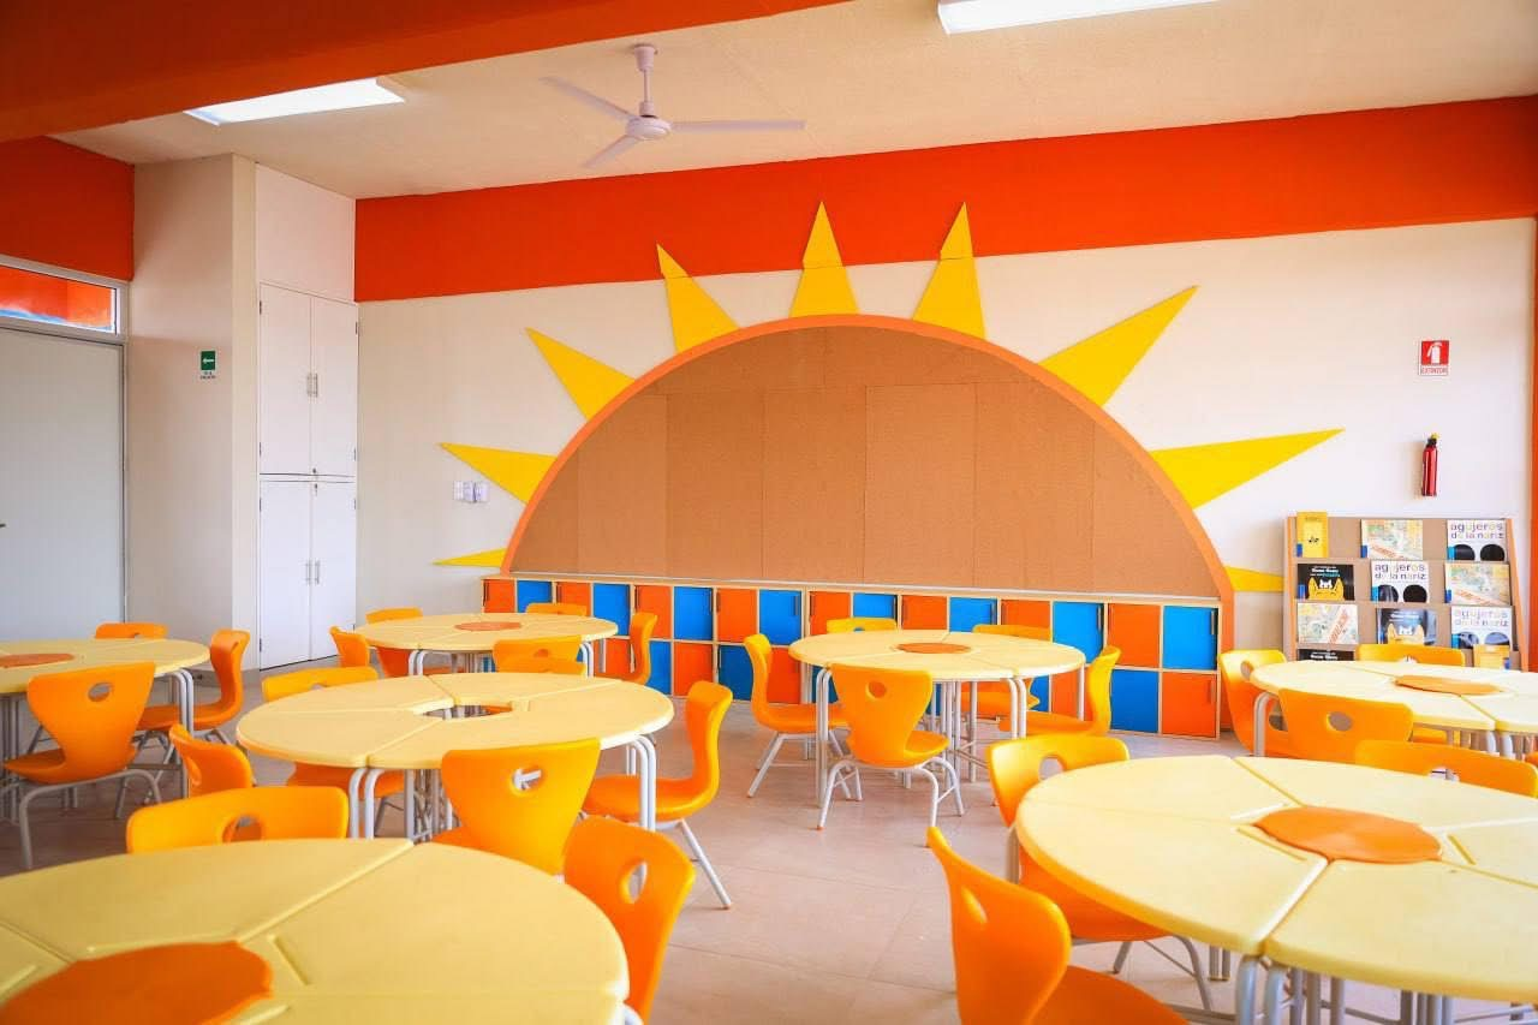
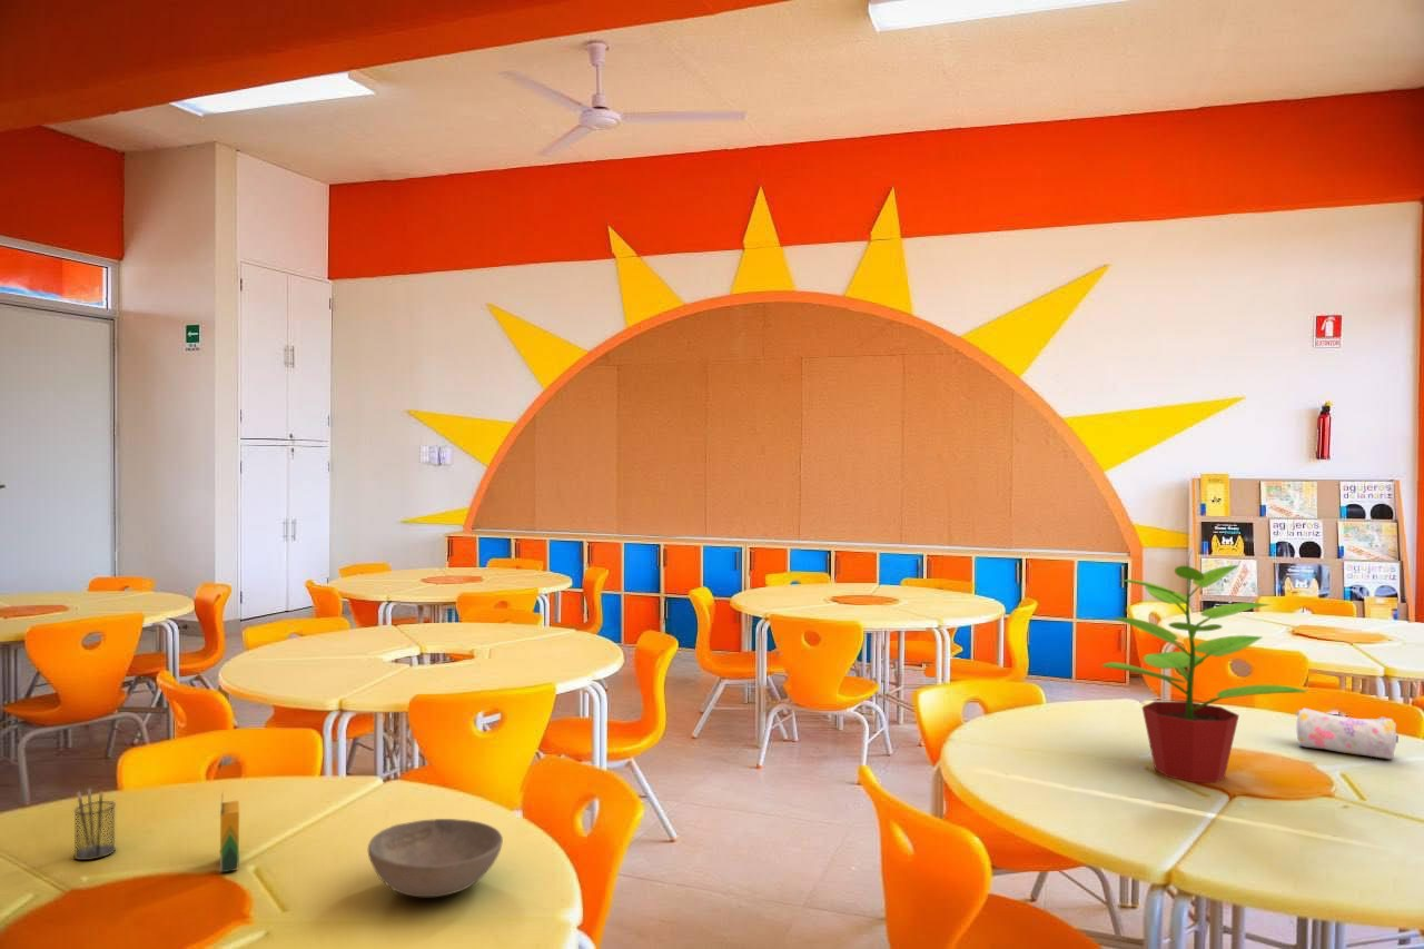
+ bowl [367,818,504,898]
+ potted plant [1100,550,1308,783]
+ crayon box [219,791,240,873]
+ pencil holder [73,788,117,861]
+ pencil case [1295,708,1400,760]
